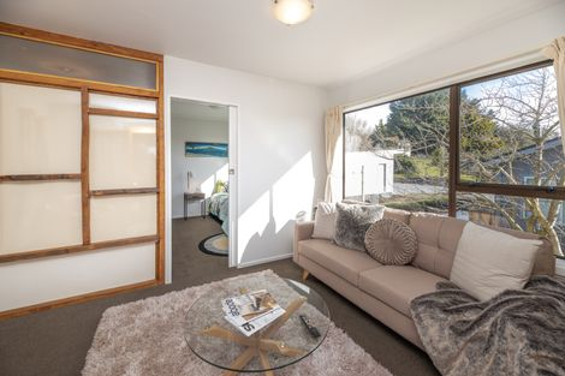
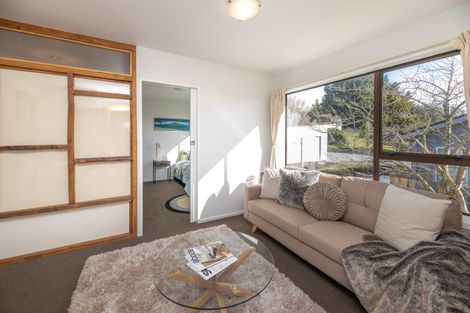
- remote control [298,314,322,340]
